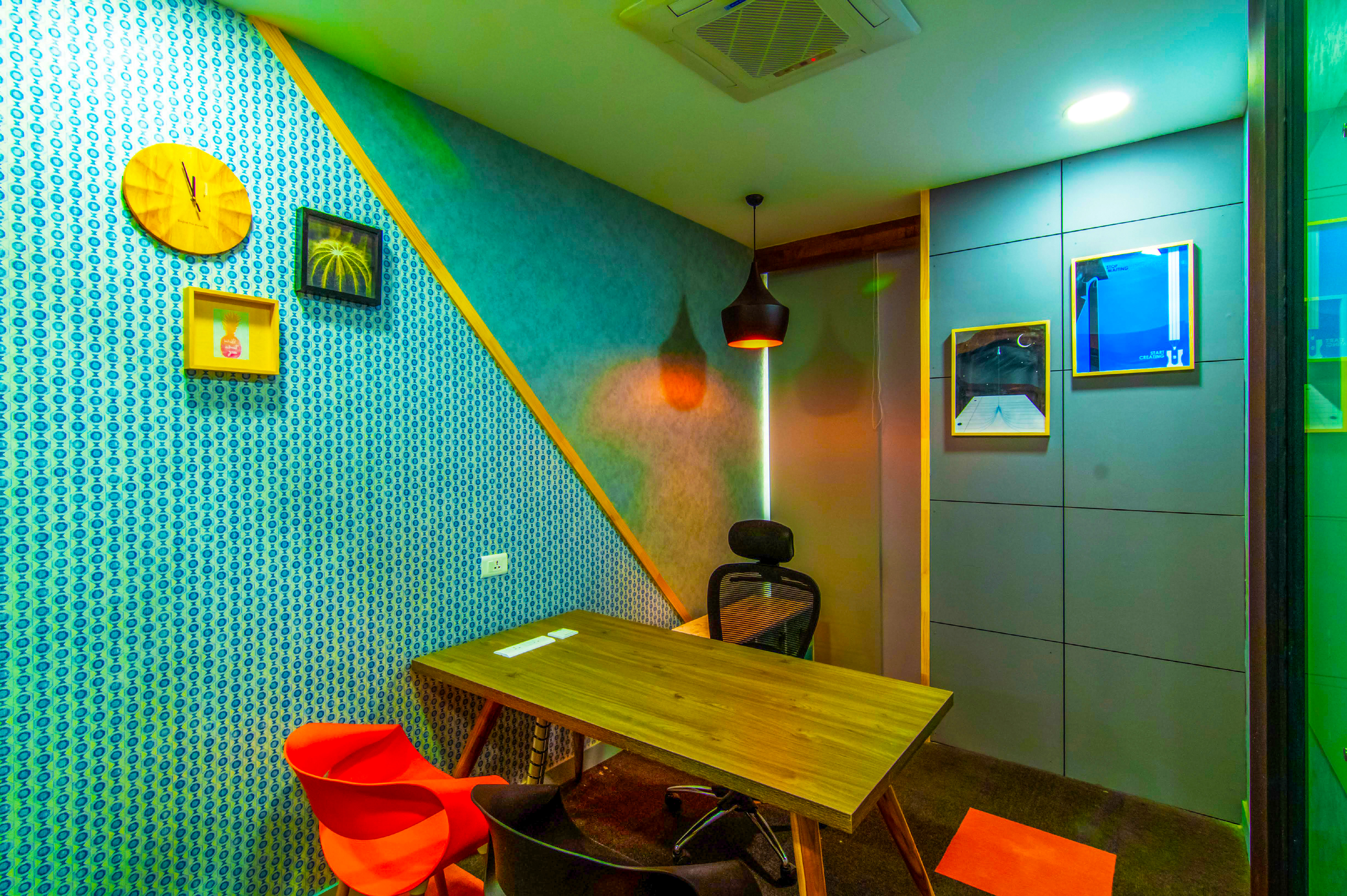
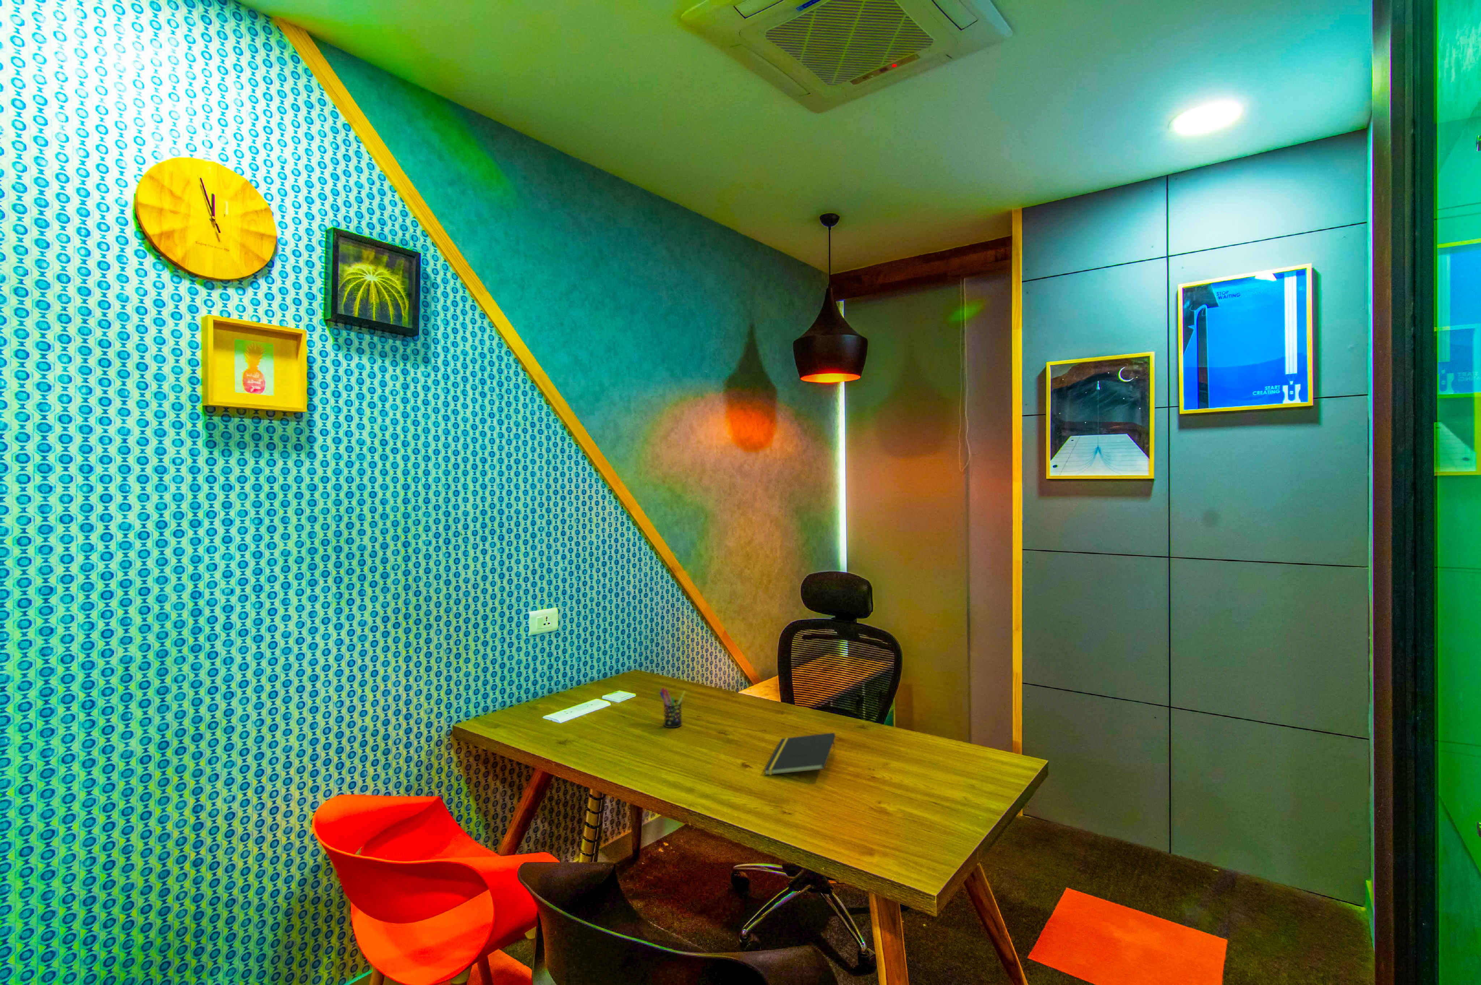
+ pen holder [660,687,686,728]
+ notepad [764,732,836,775]
